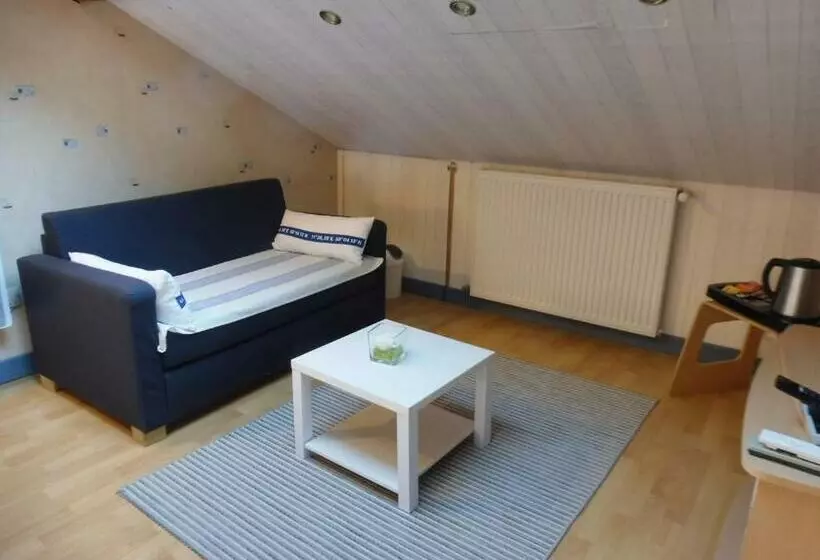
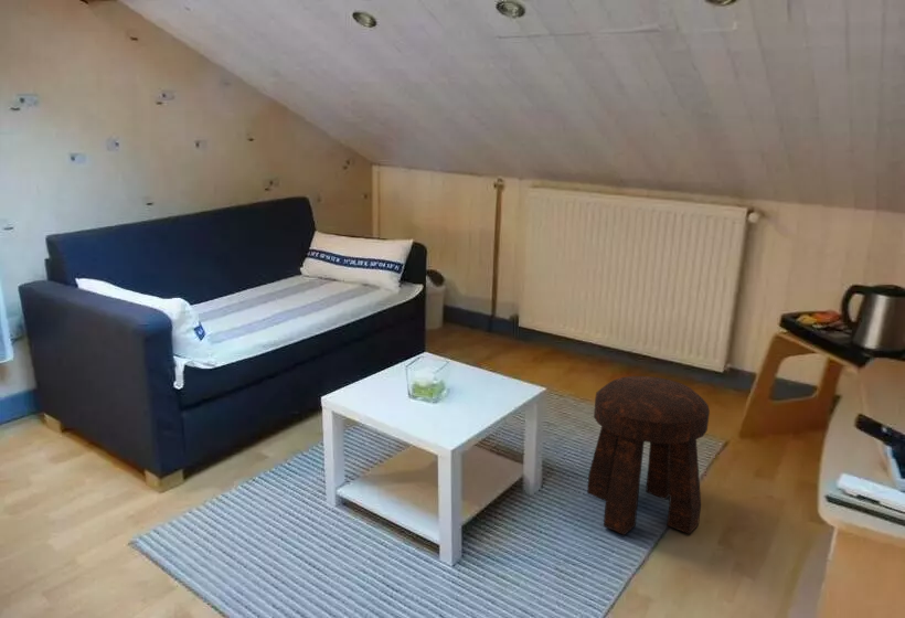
+ stool [586,375,711,536]
